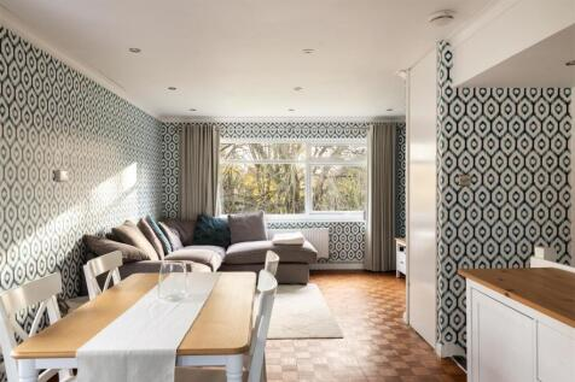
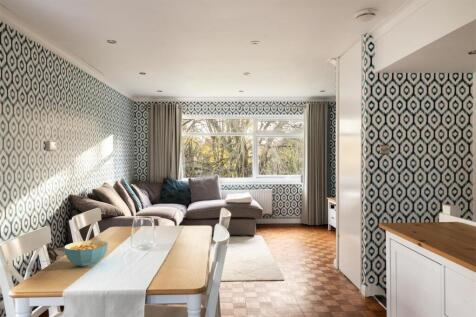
+ cereal bowl [63,240,109,268]
